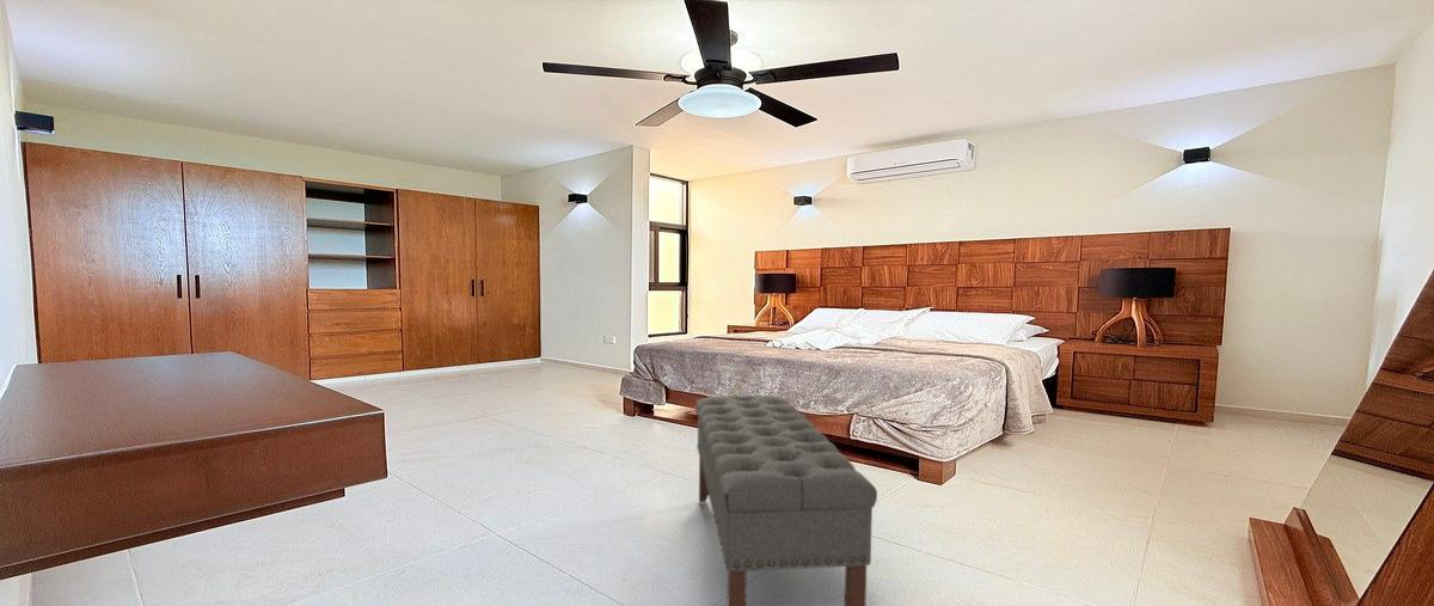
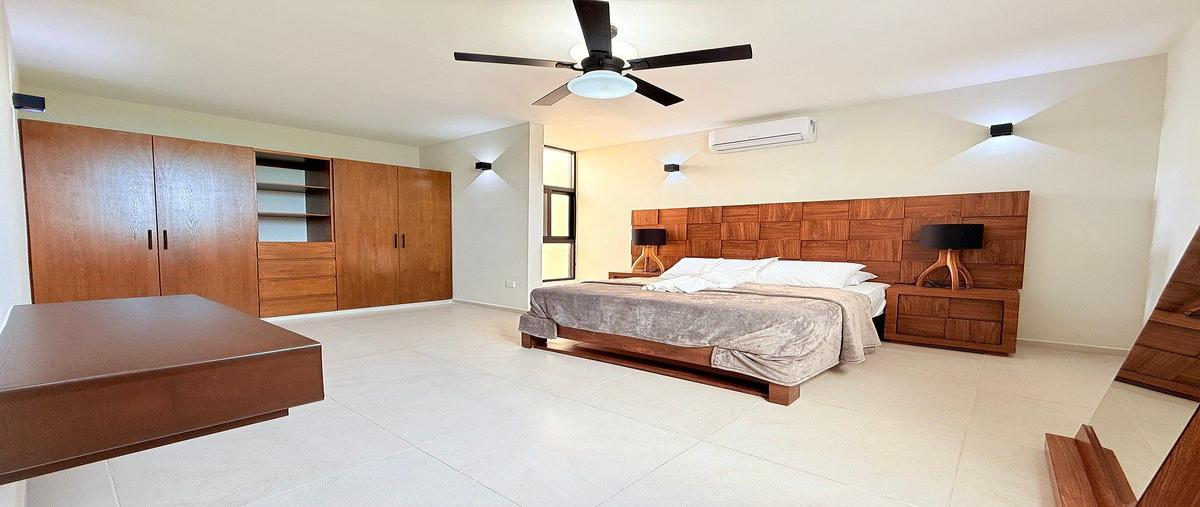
- bench [694,394,878,606]
